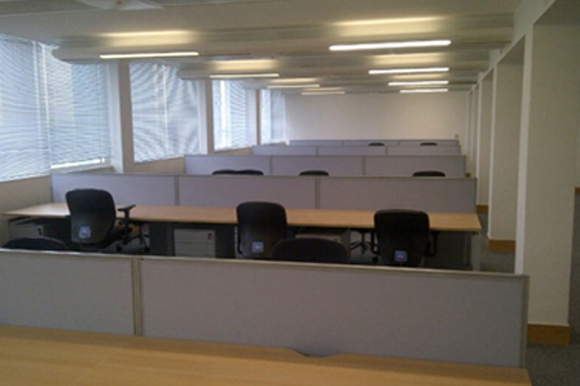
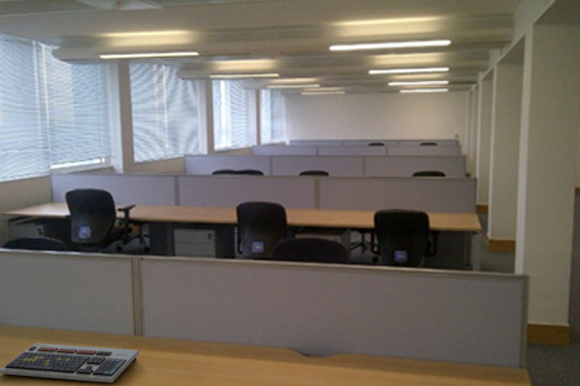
+ computer keyboard [0,342,140,384]
